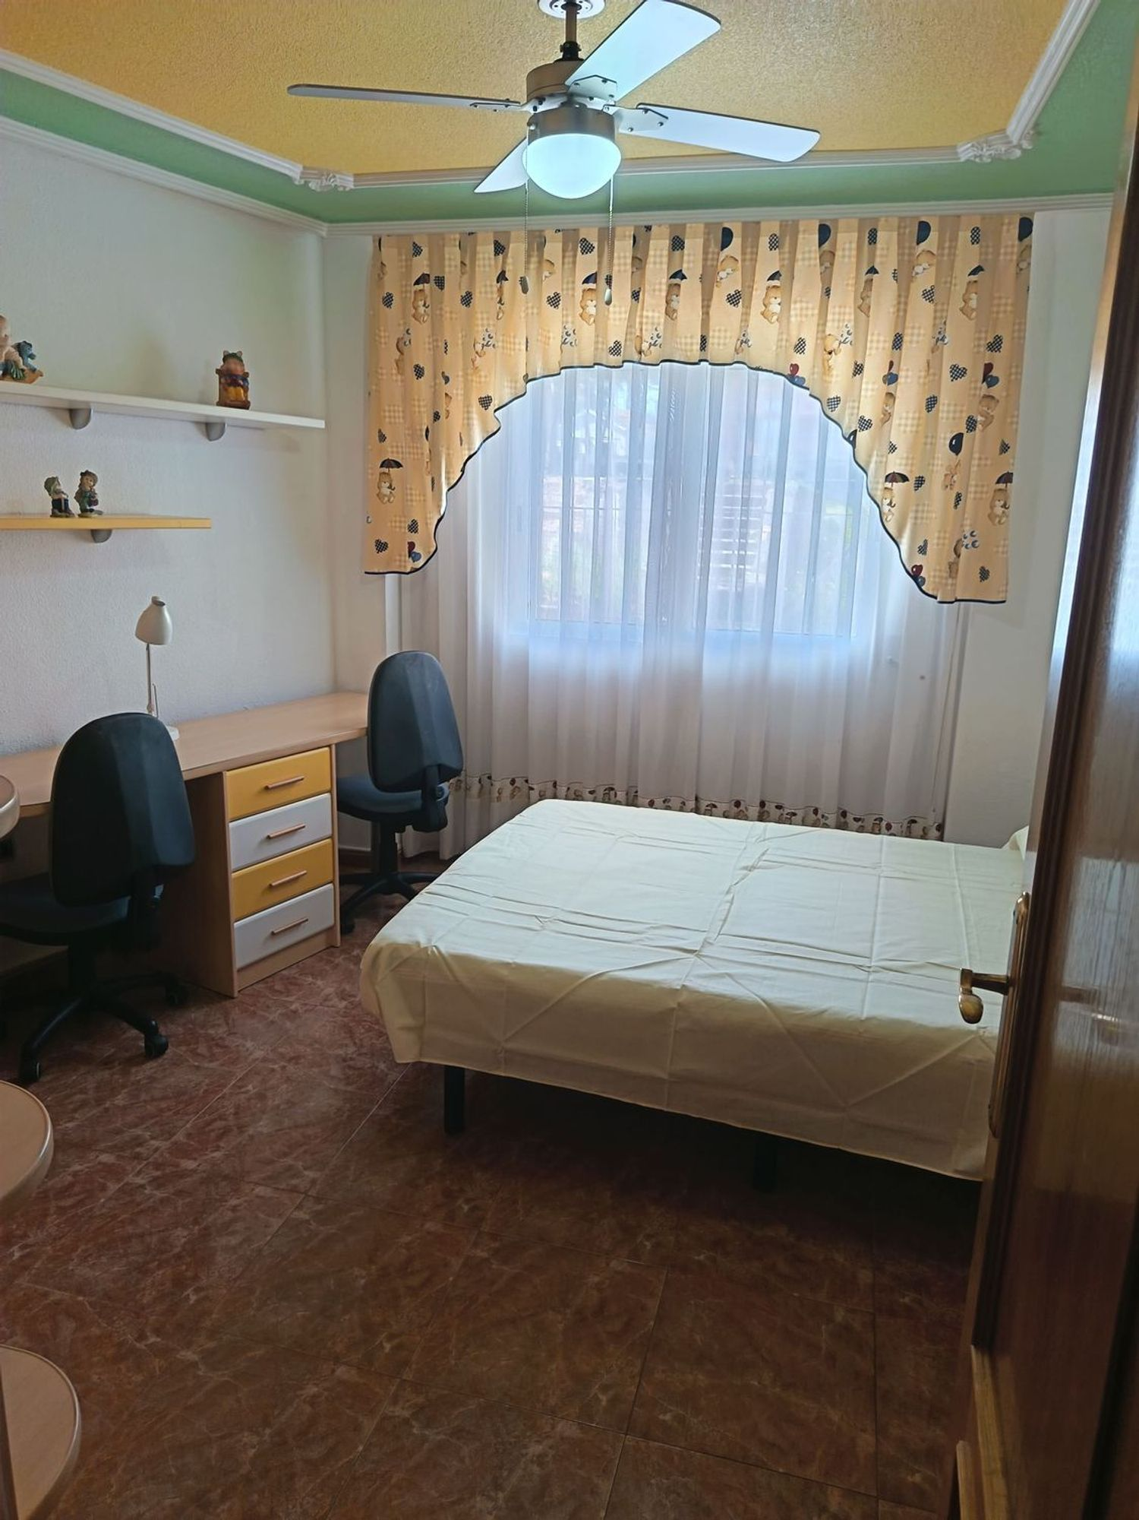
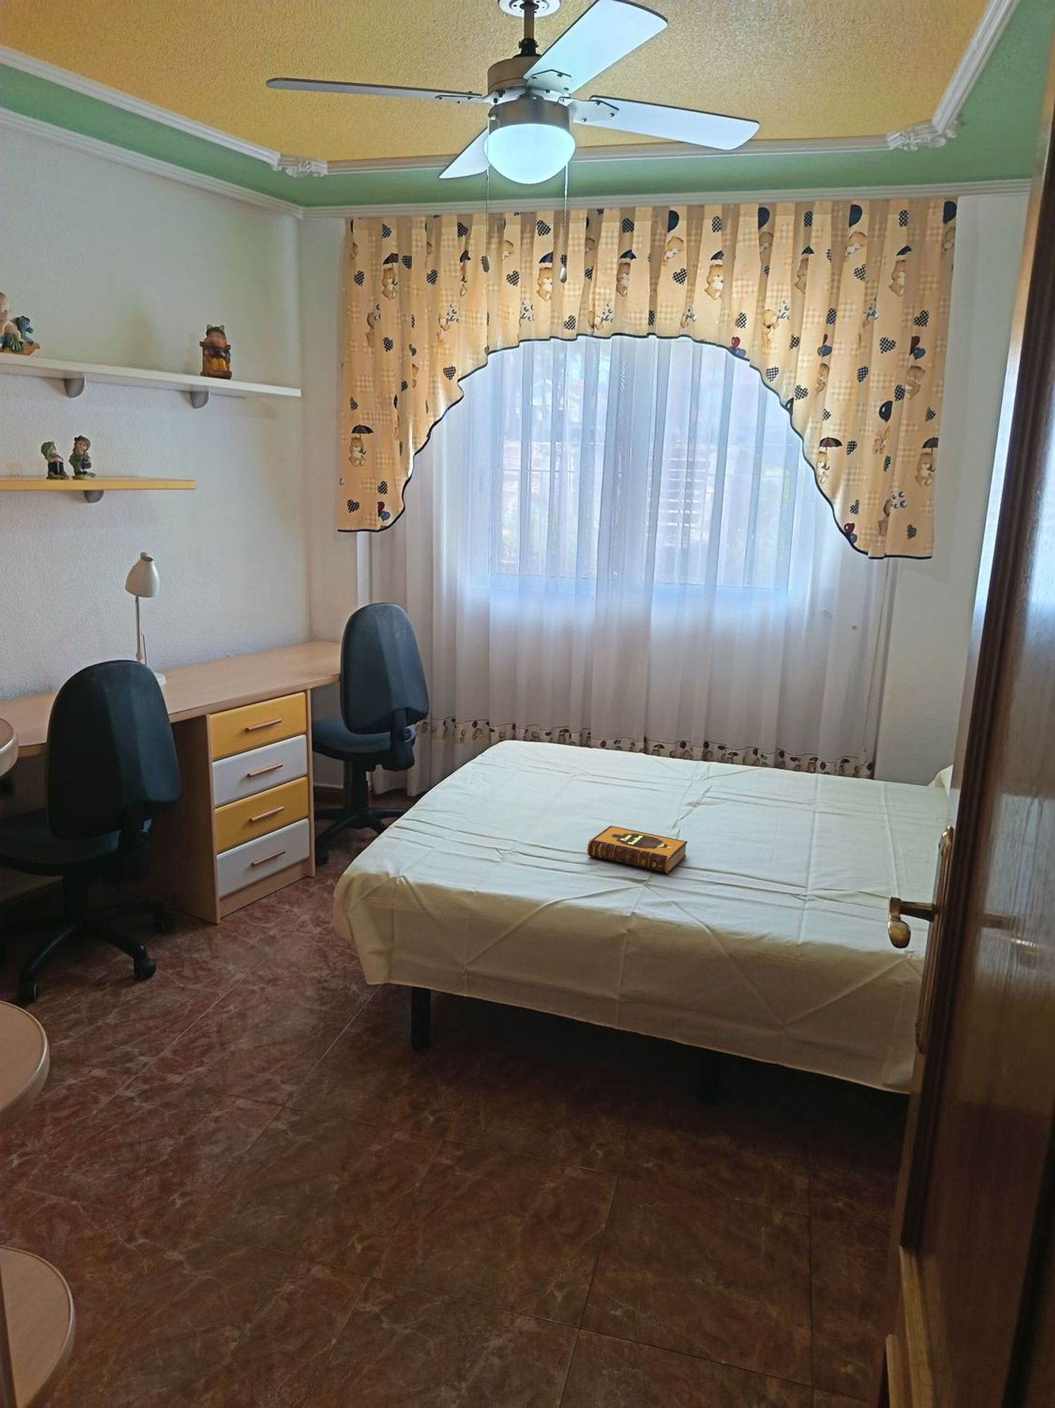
+ hardback book [586,825,688,875]
